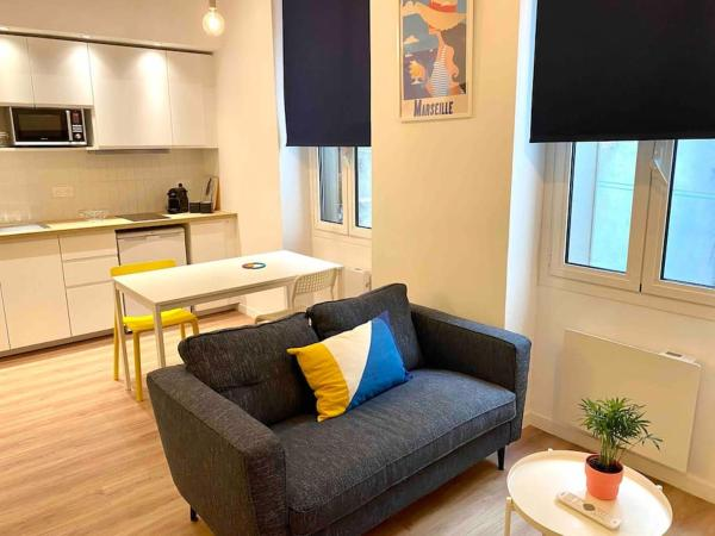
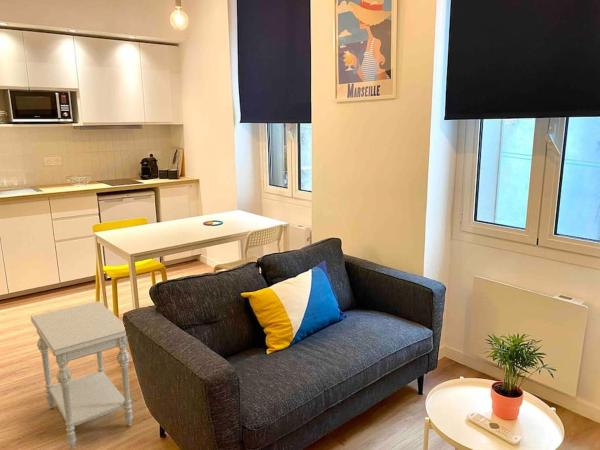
+ side table [30,300,134,450]
